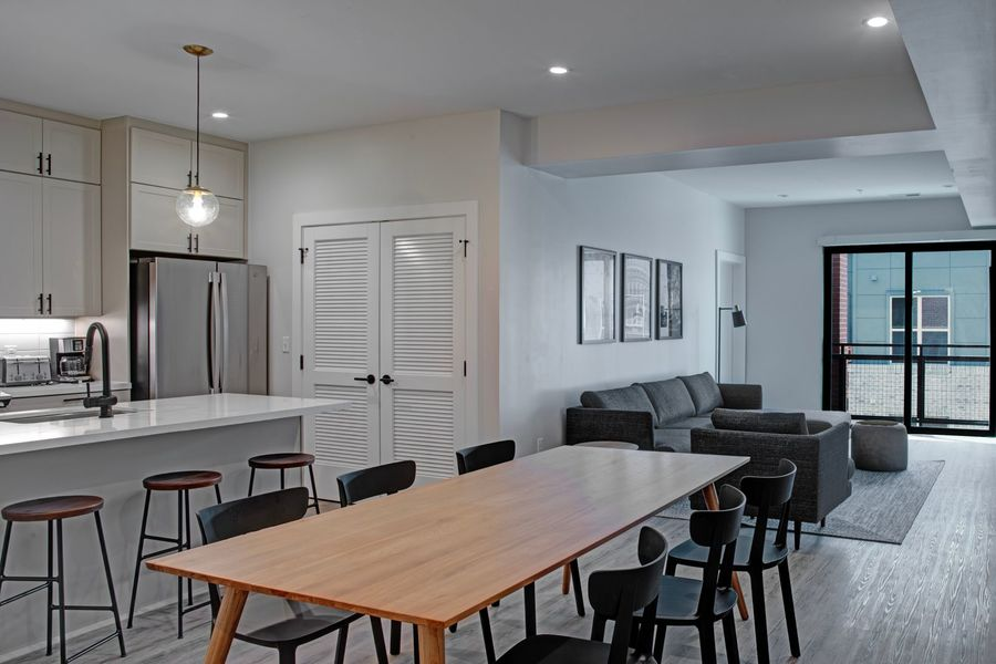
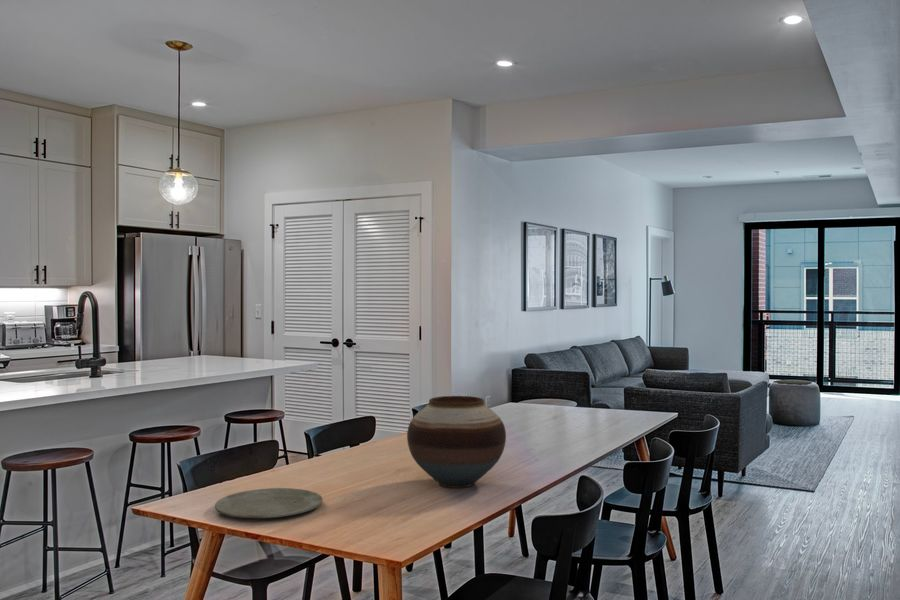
+ plate [214,487,323,519]
+ vase [406,395,507,489]
